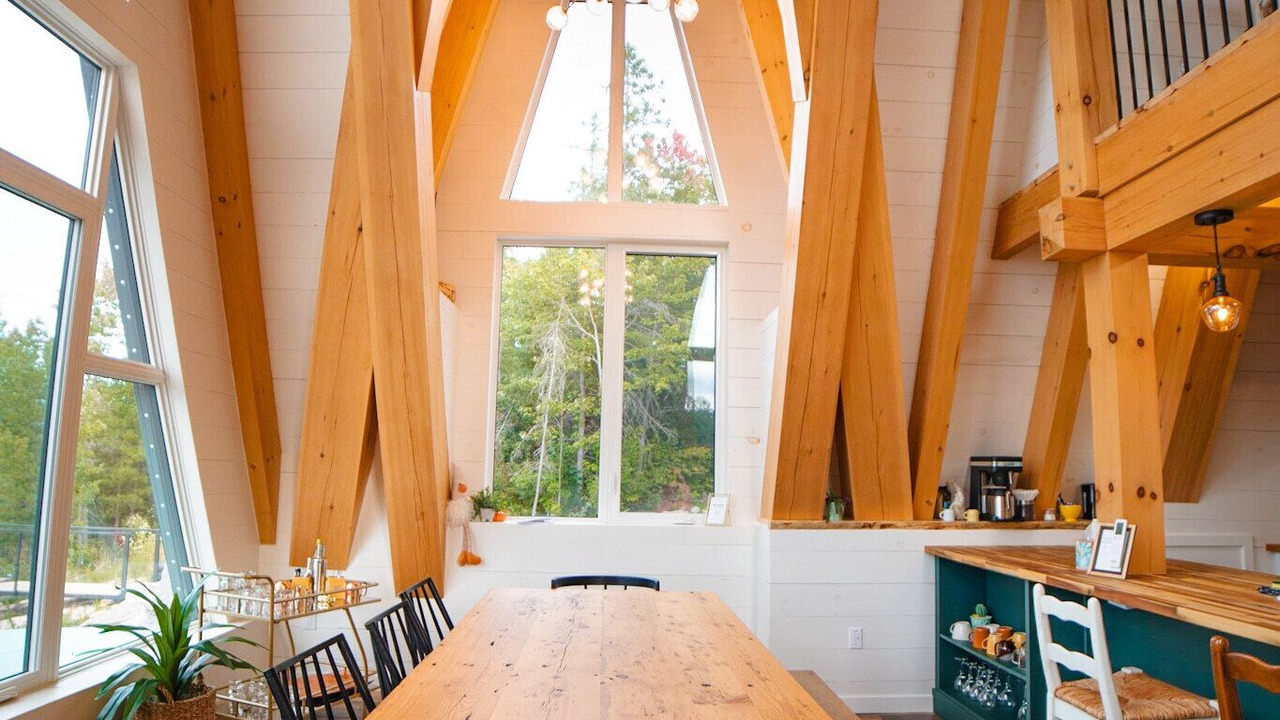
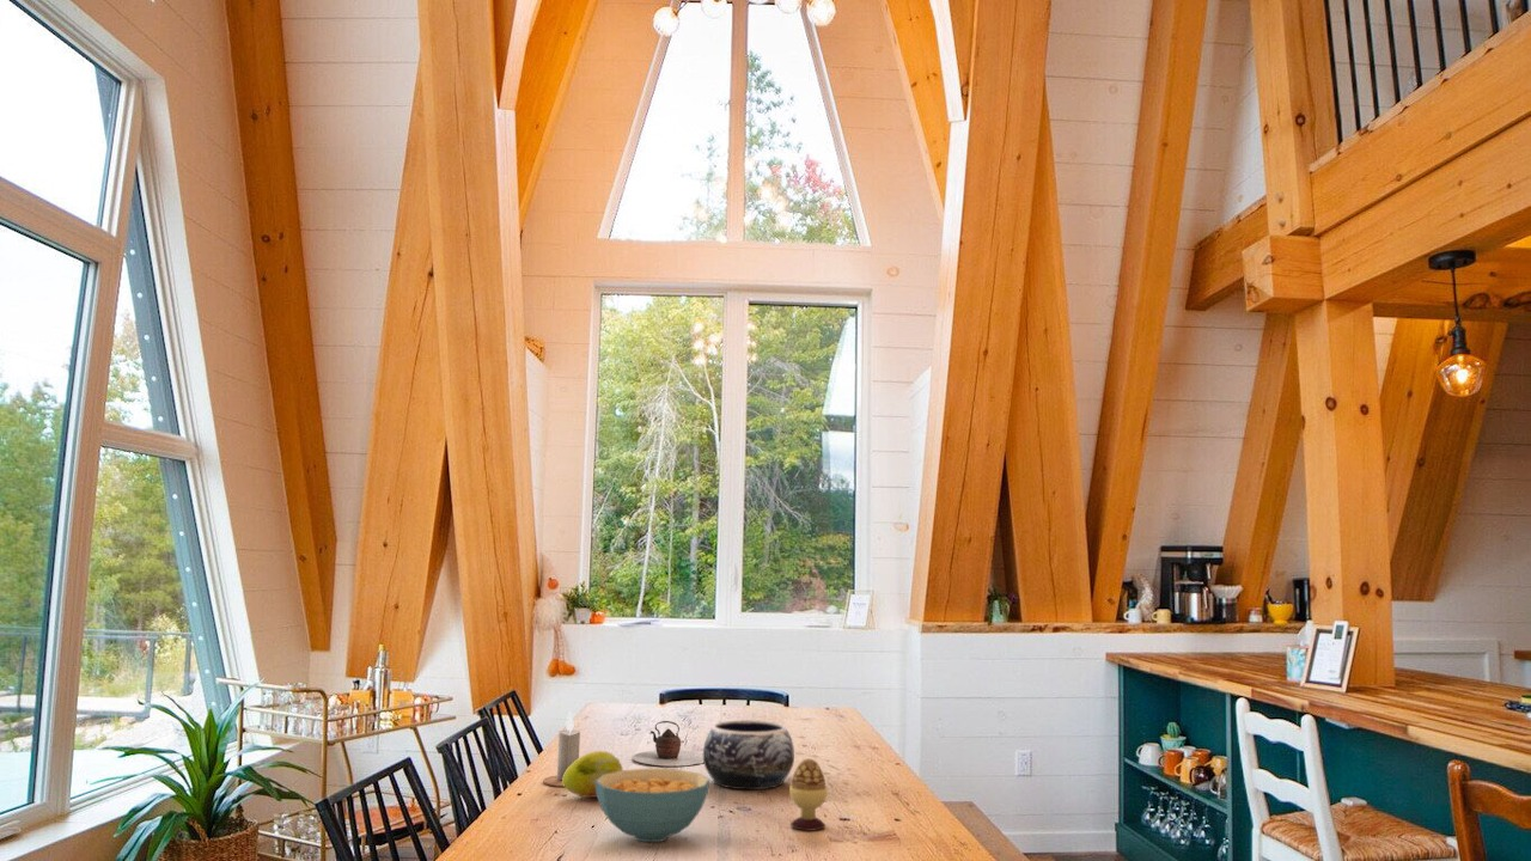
+ fruit [562,750,623,799]
+ decorative bowl [702,719,795,790]
+ cereal bowl [596,768,710,843]
+ decorative egg [788,757,829,831]
+ teapot [632,720,704,768]
+ candle [542,710,581,788]
